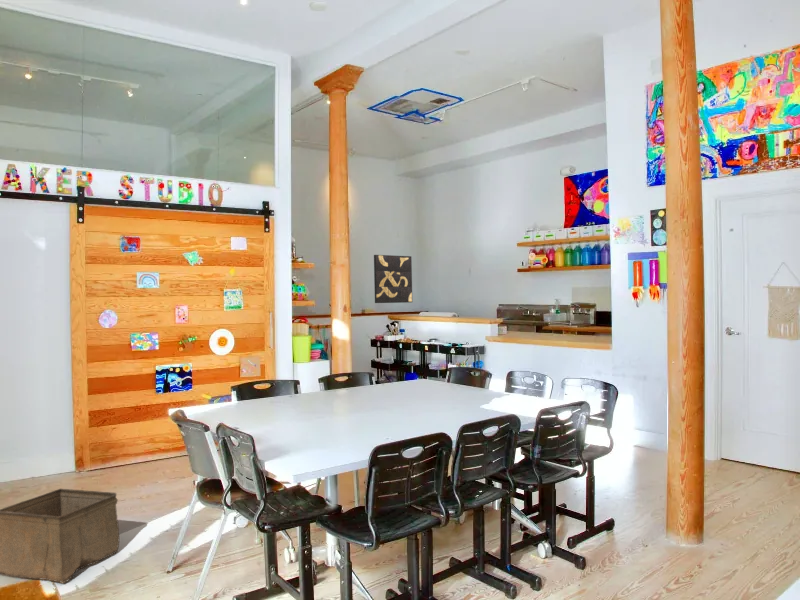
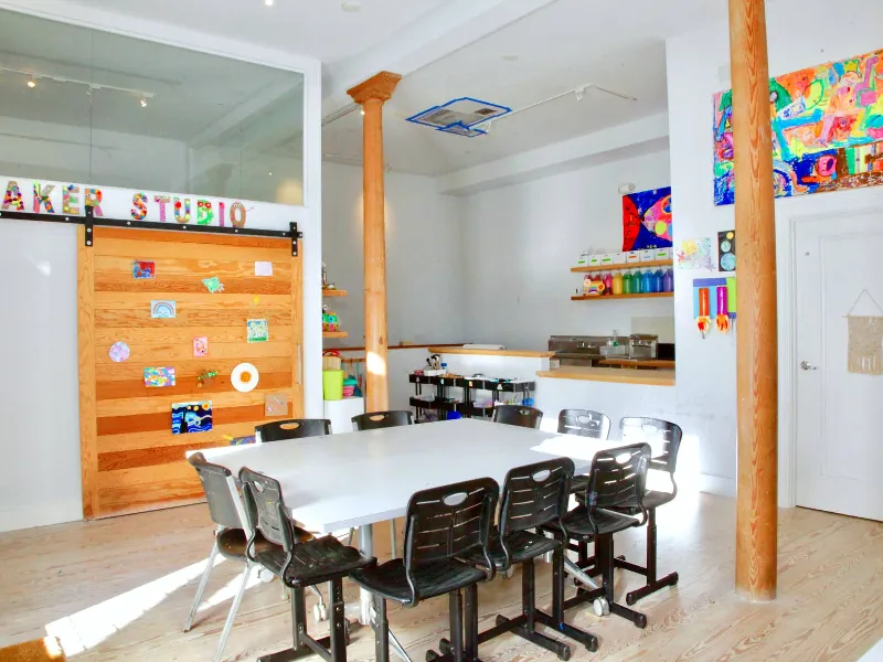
- storage bin [0,488,121,585]
- wall art [373,254,413,304]
